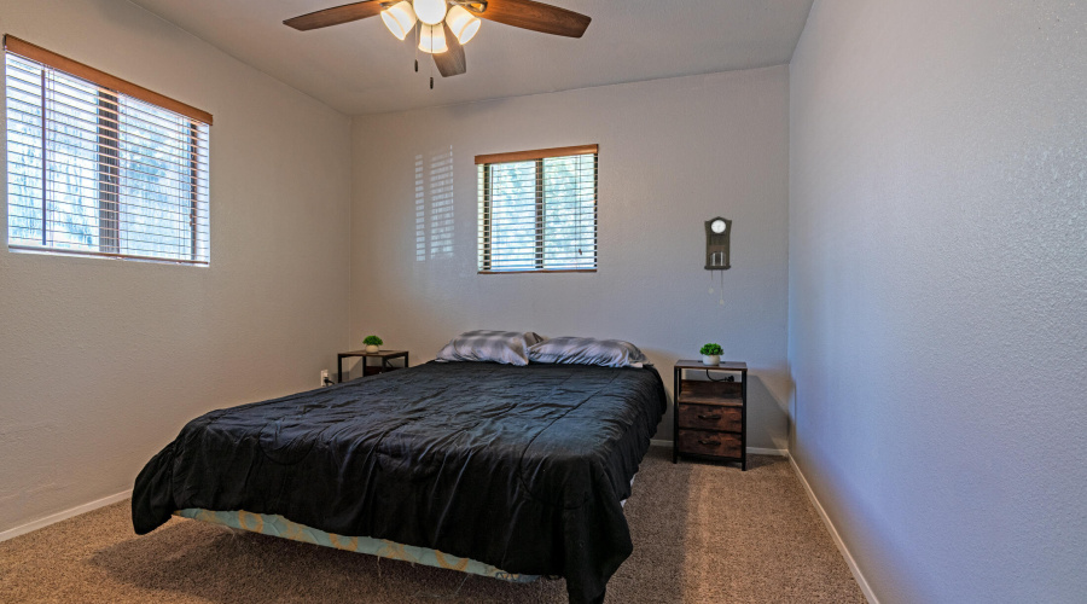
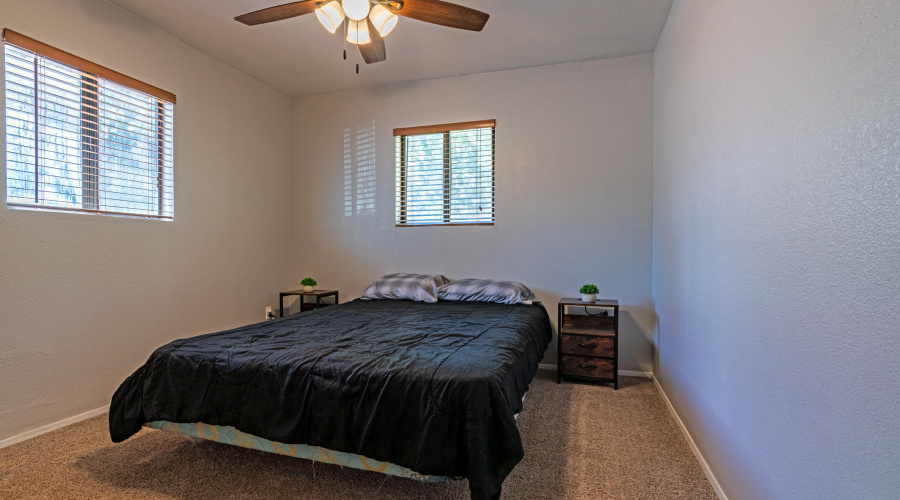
- pendulum clock [703,215,733,306]
